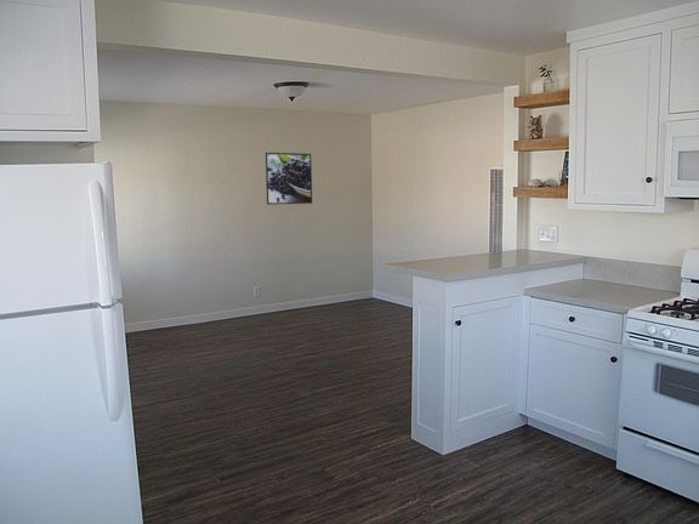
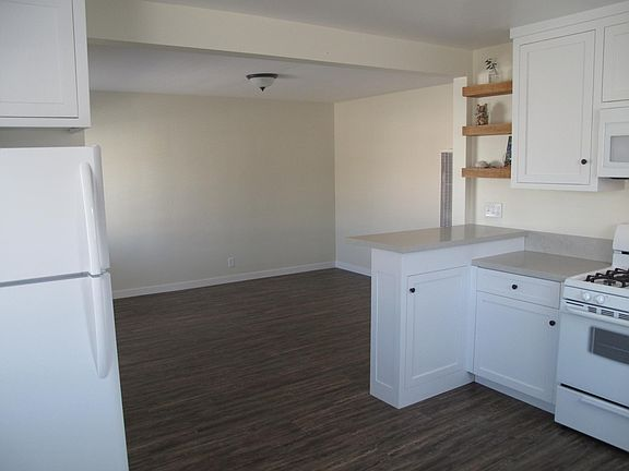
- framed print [265,152,313,206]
